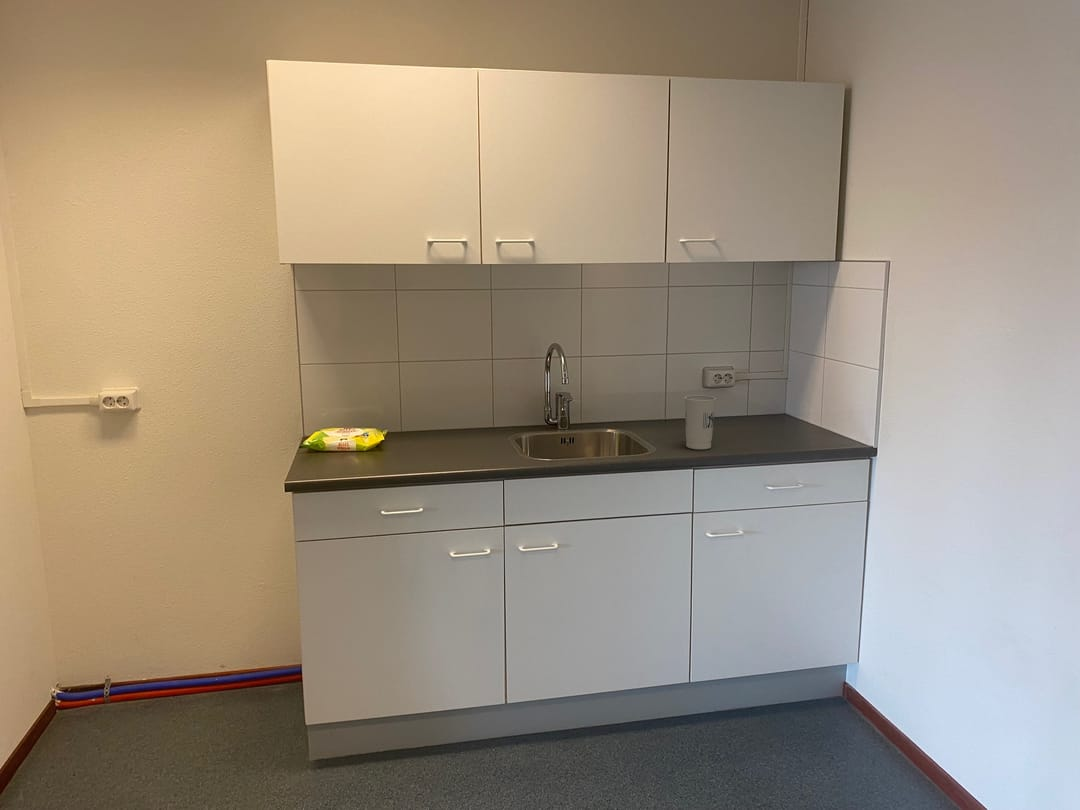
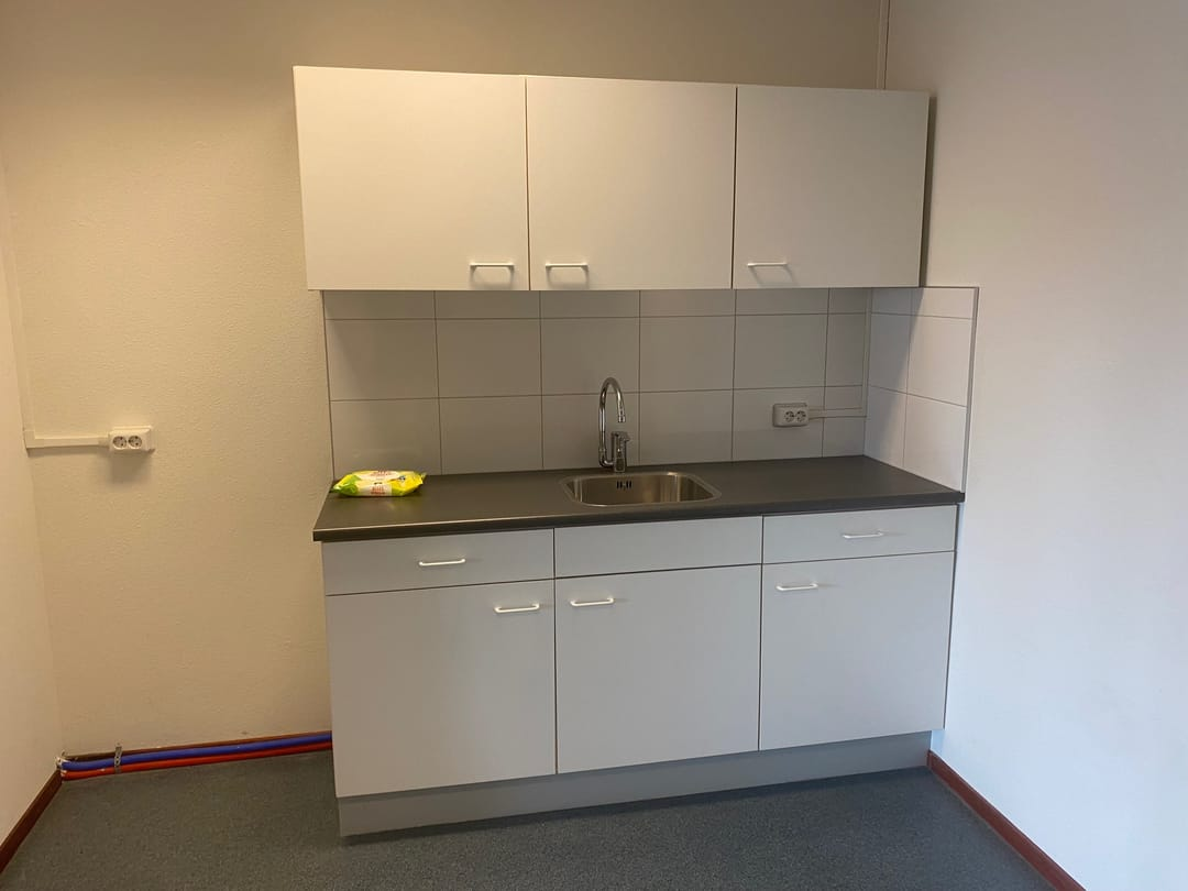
- cup [684,394,717,450]
